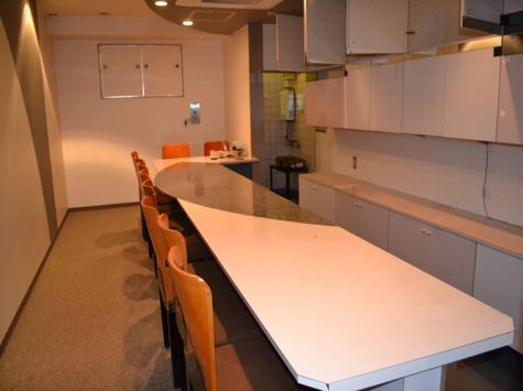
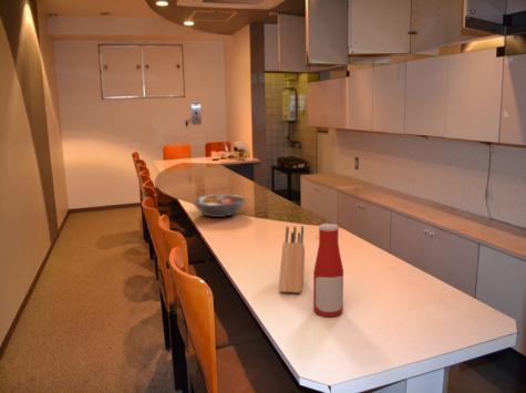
+ fruit bowl [192,194,247,218]
+ knife block [278,225,306,294]
+ bottle [312,223,344,318]
